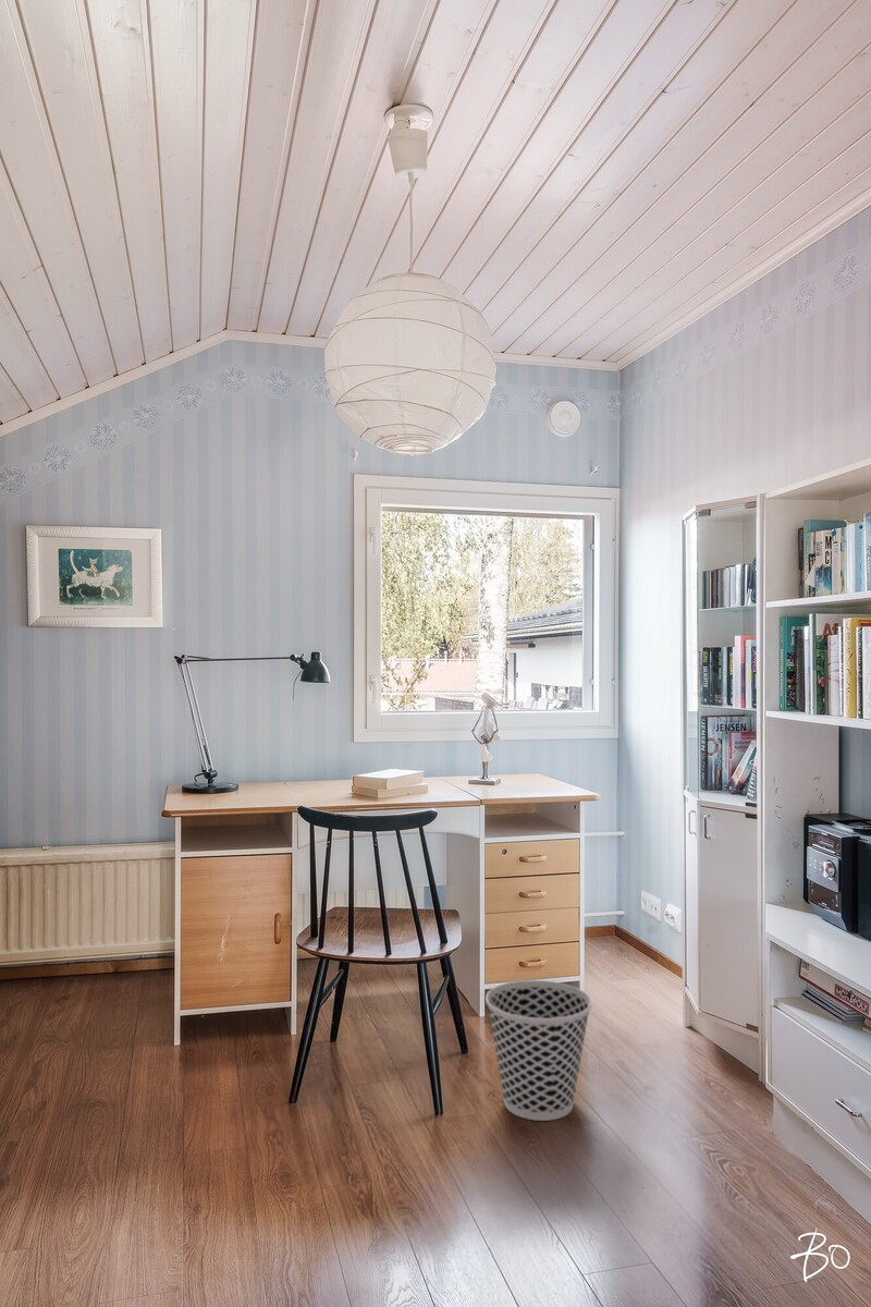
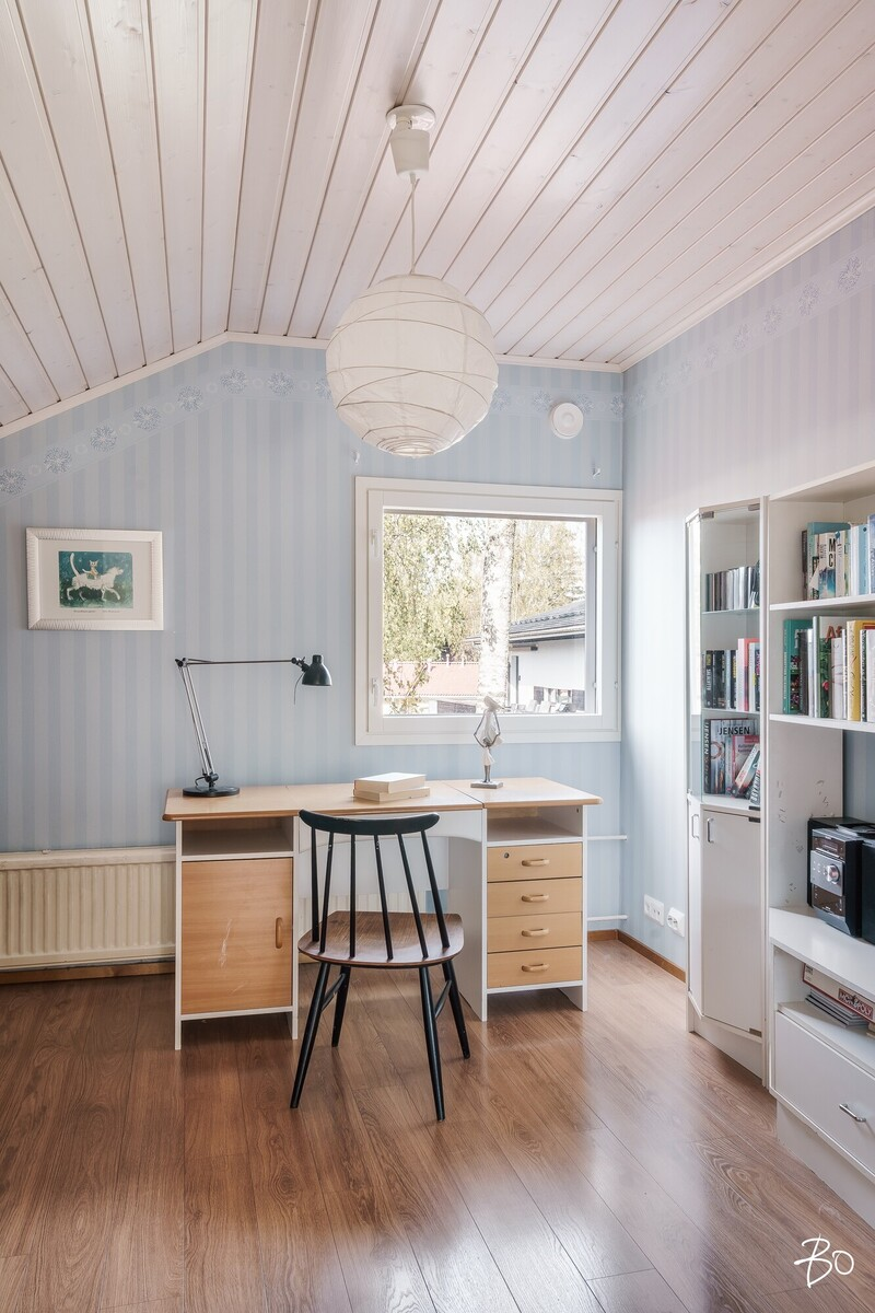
- wastebasket [484,979,593,1122]
